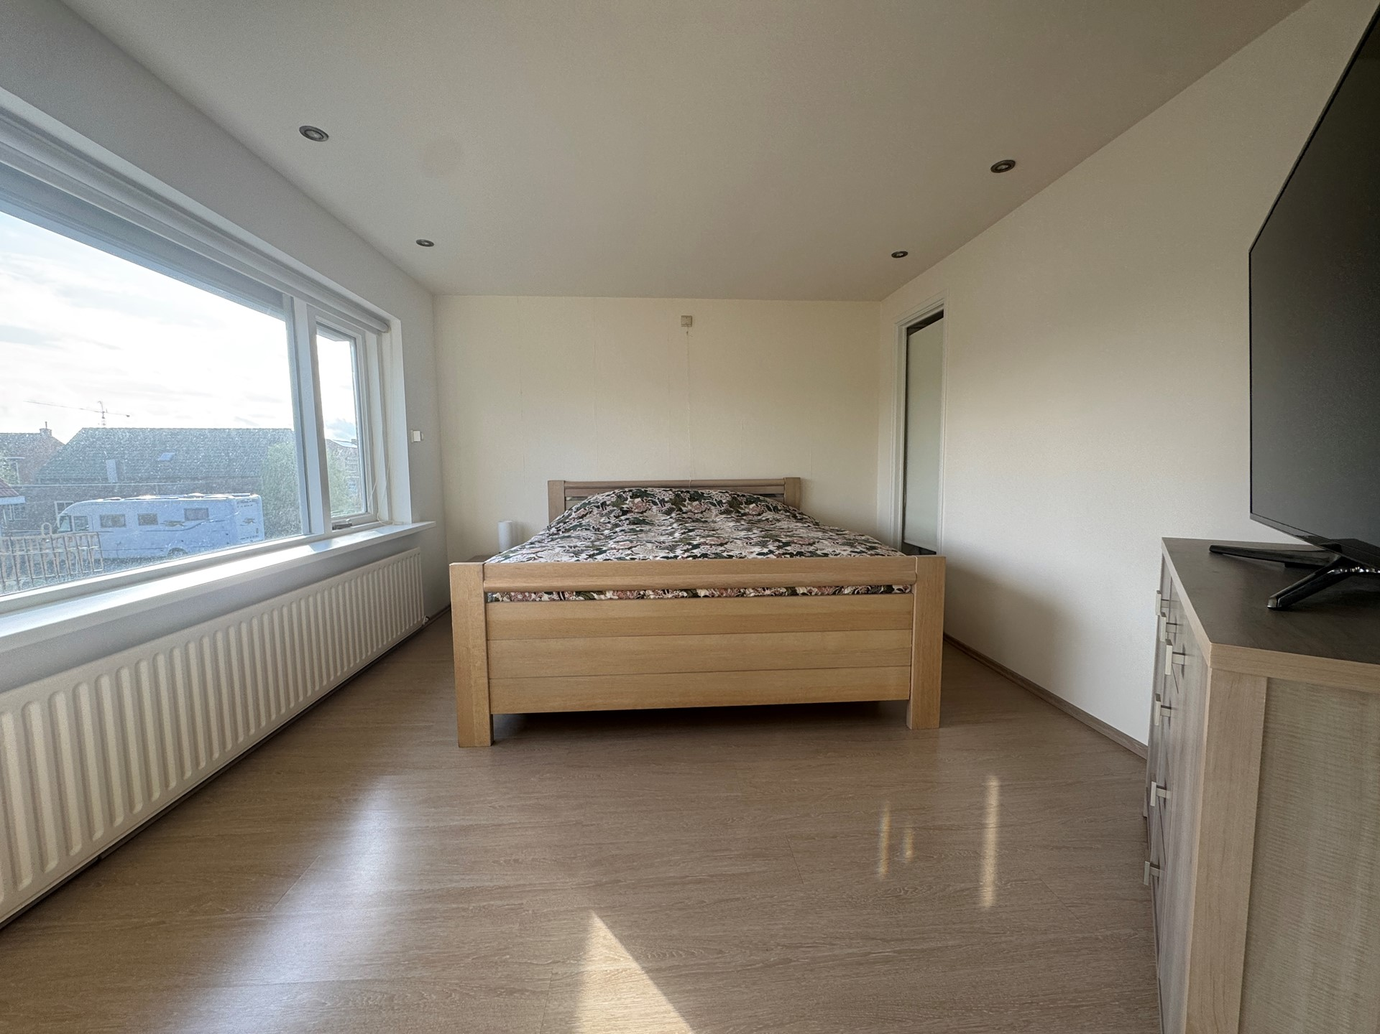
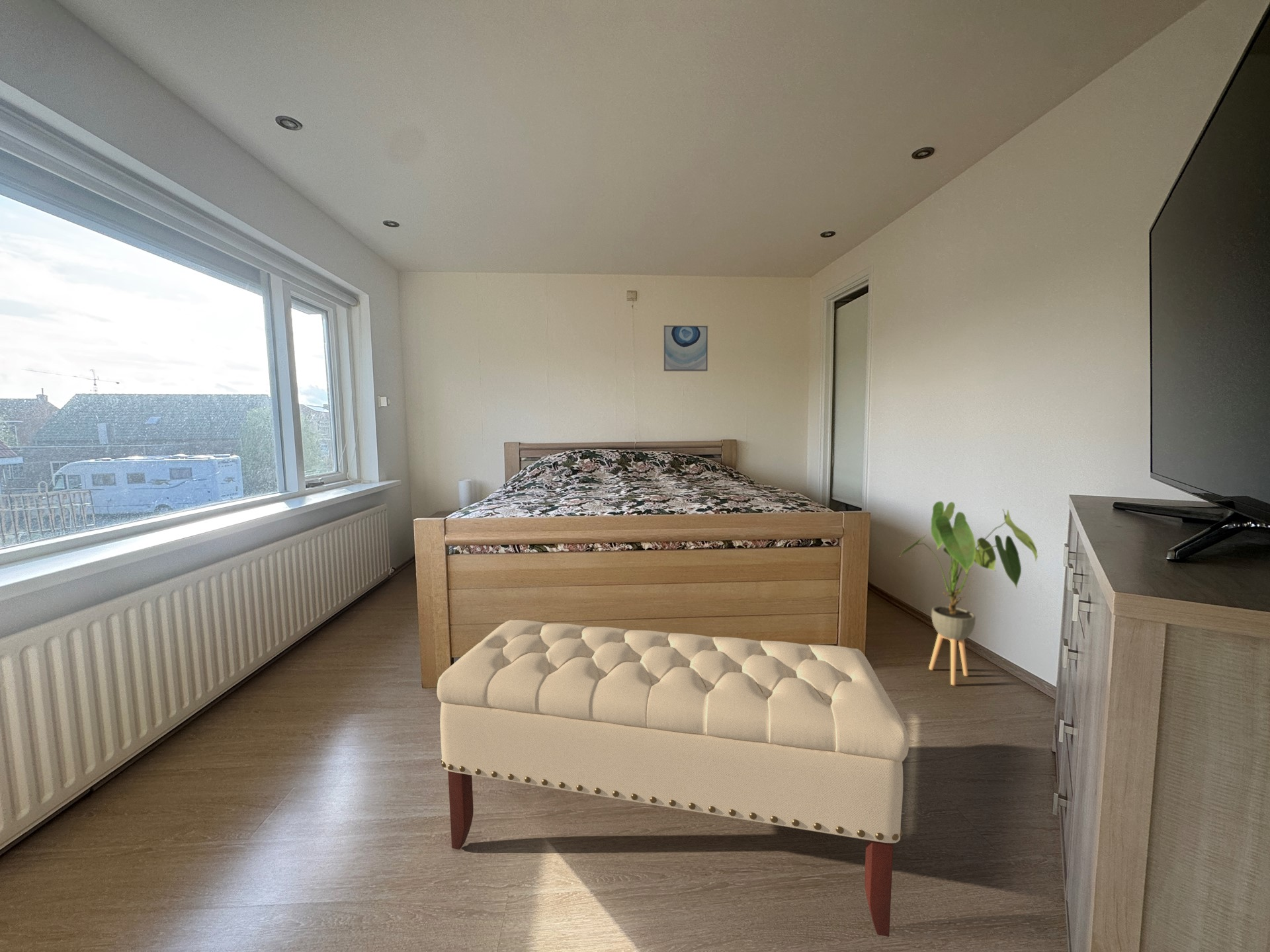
+ wall art [663,325,708,372]
+ bench [437,619,910,937]
+ house plant [900,500,1038,686]
